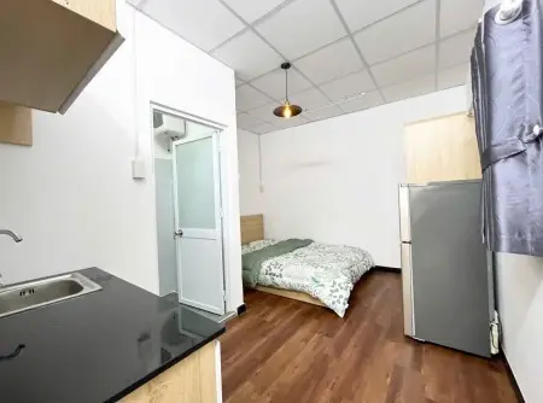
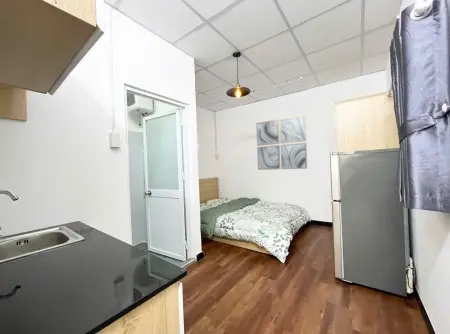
+ wall art [255,114,308,171]
